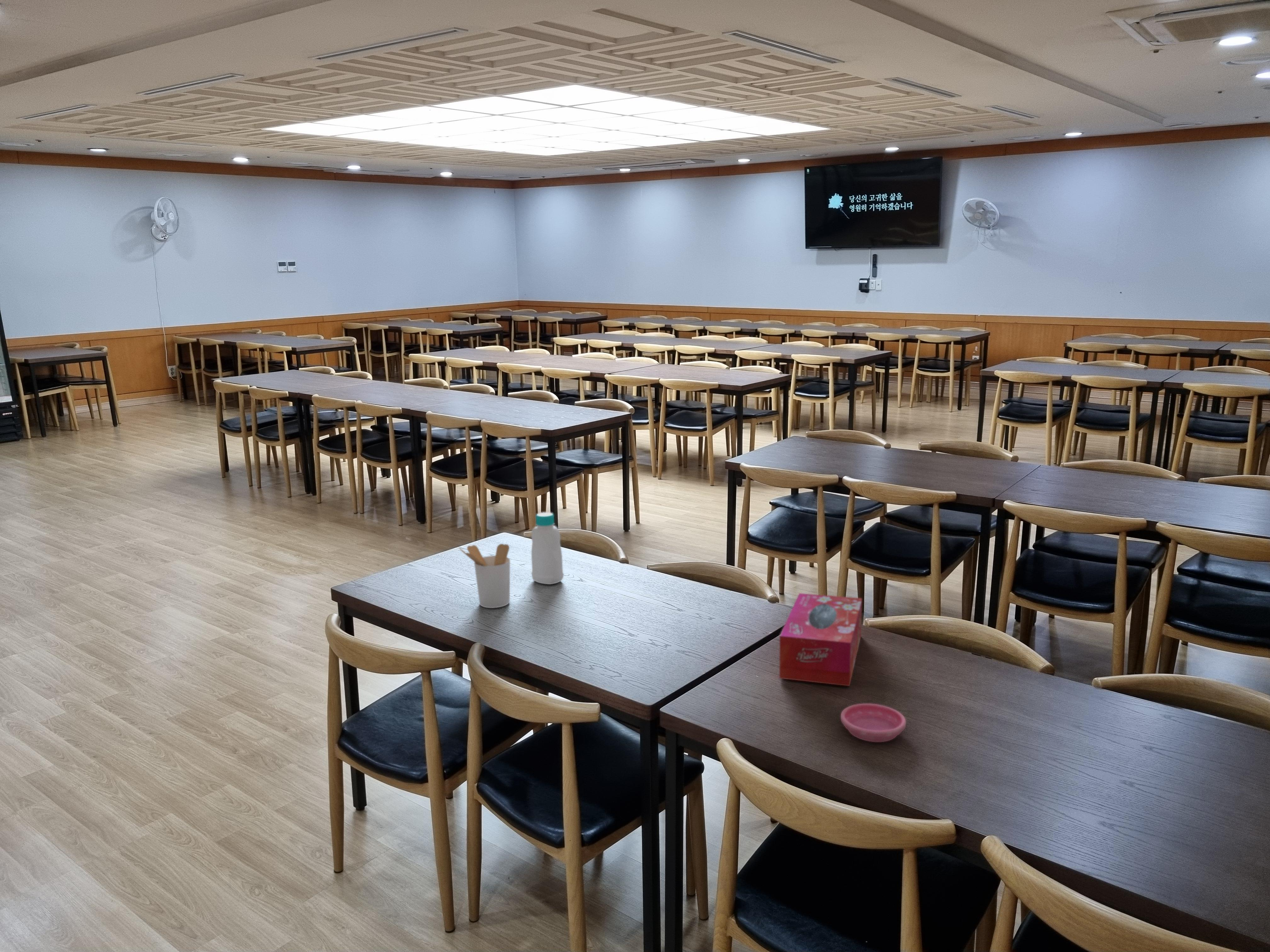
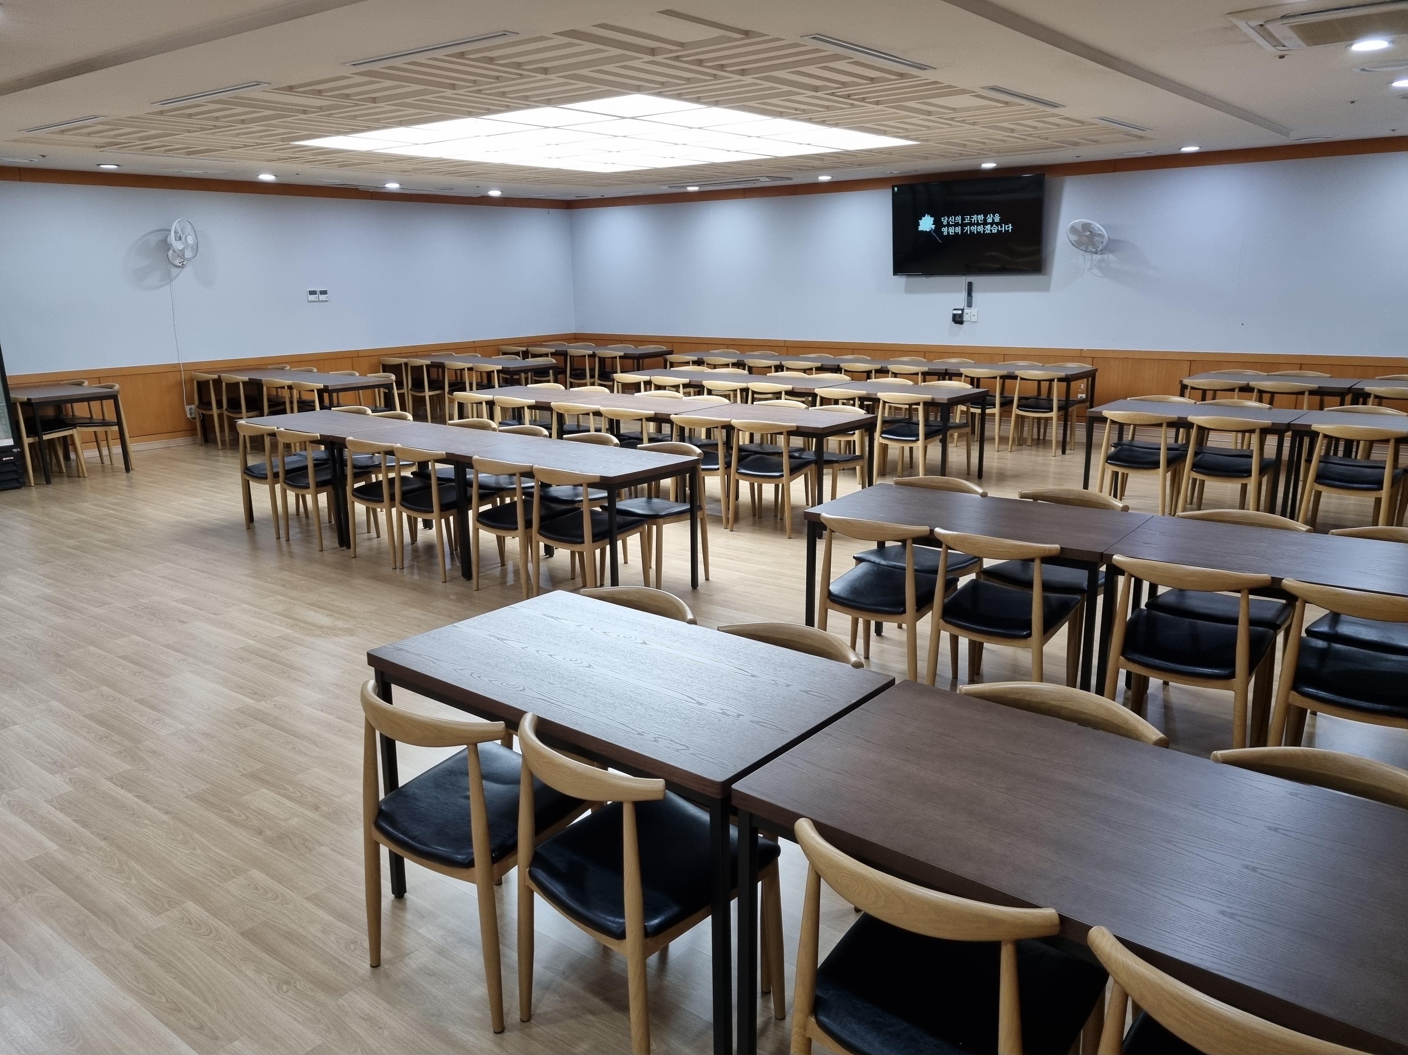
- bottle [531,512,564,585]
- saucer [840,703,906,743]
- tissue box [779,593,862,686]
- utensil holder [459,543,511,608]
